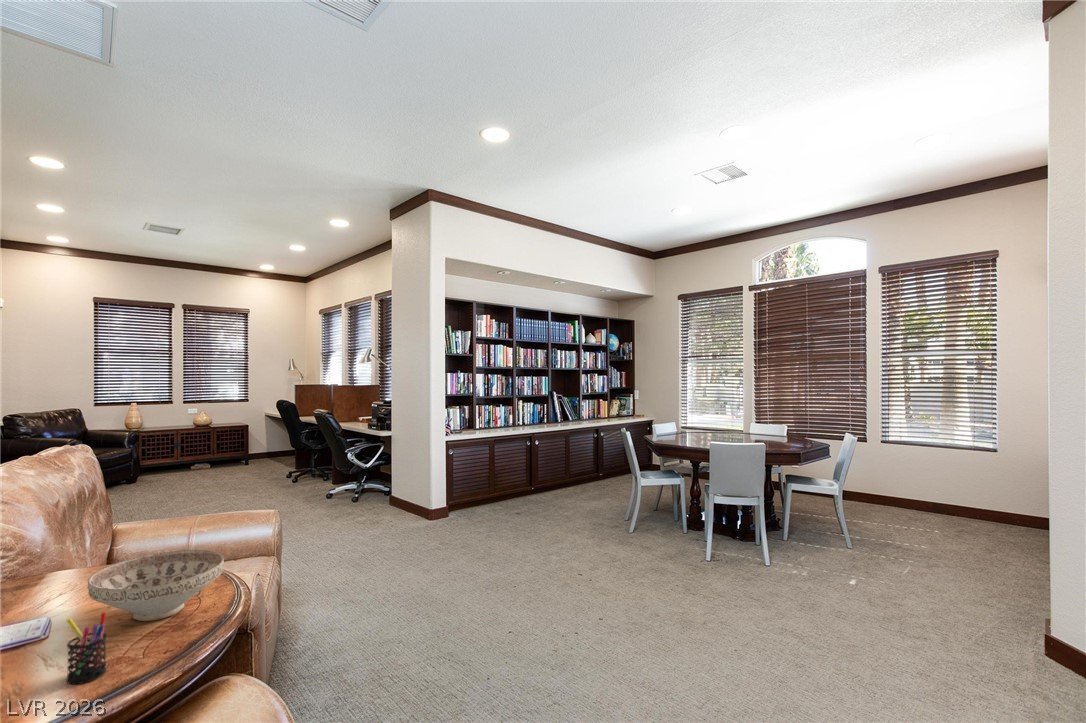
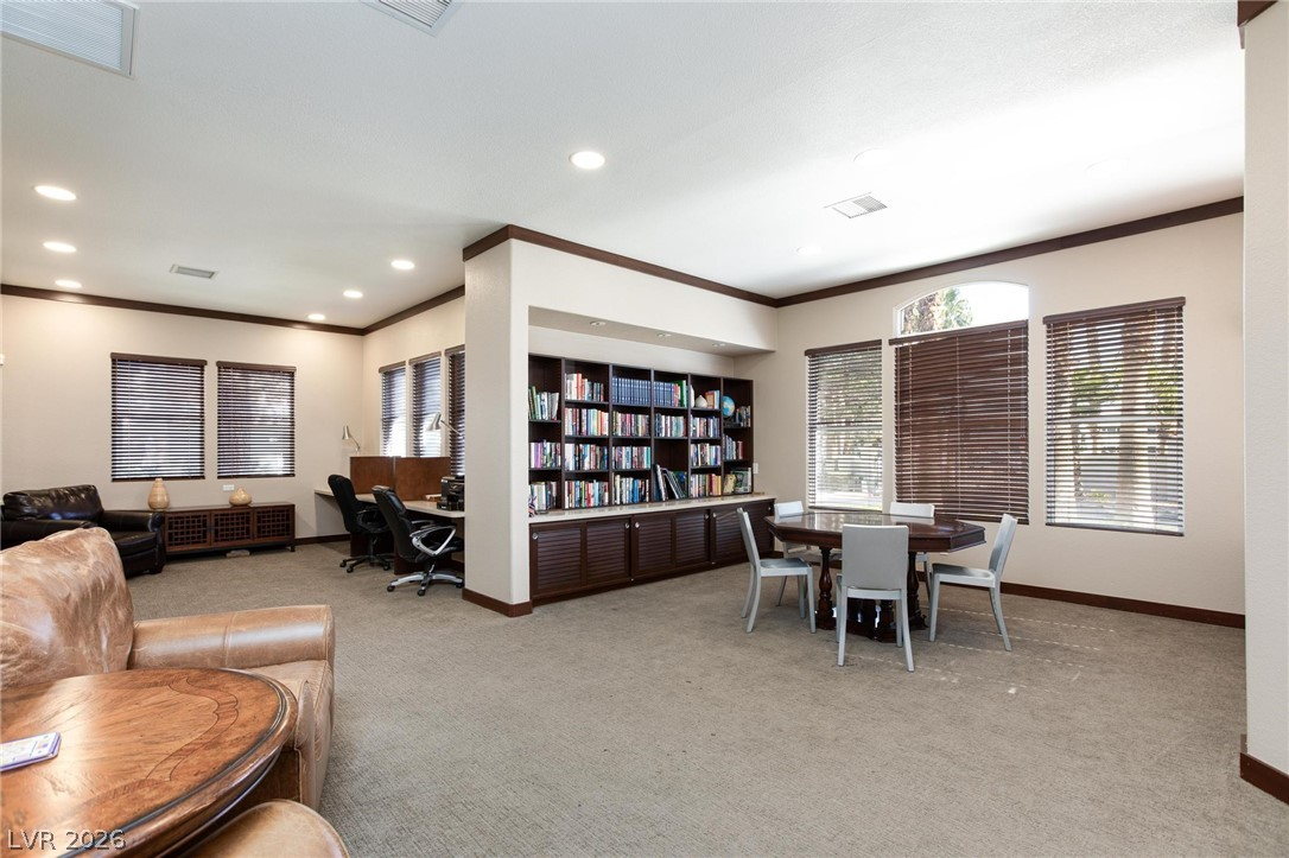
- pen holder [65,611,108,685]
- decorative bowl [87,549,225,622]
